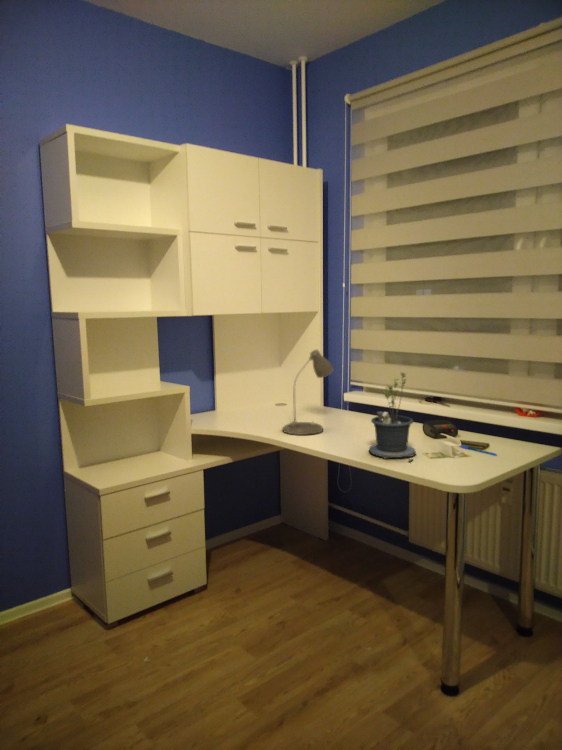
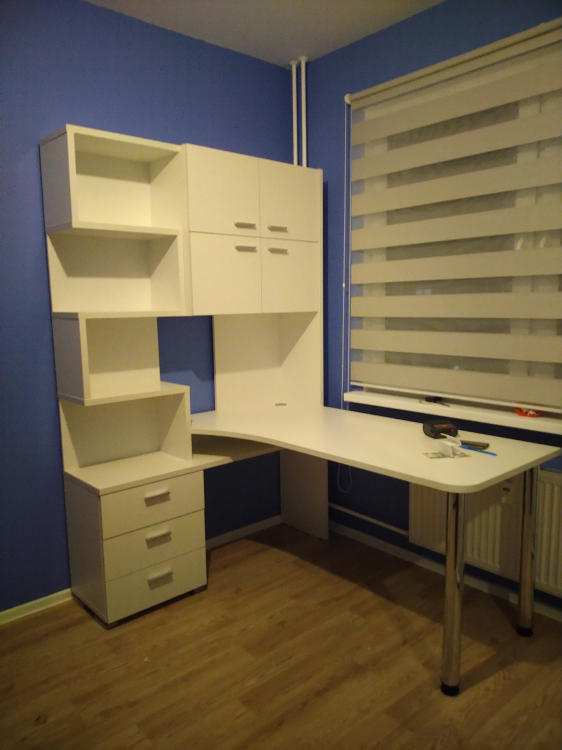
- desk lamp [282,349,335,436]
- potted plant [366,372,417,463]
